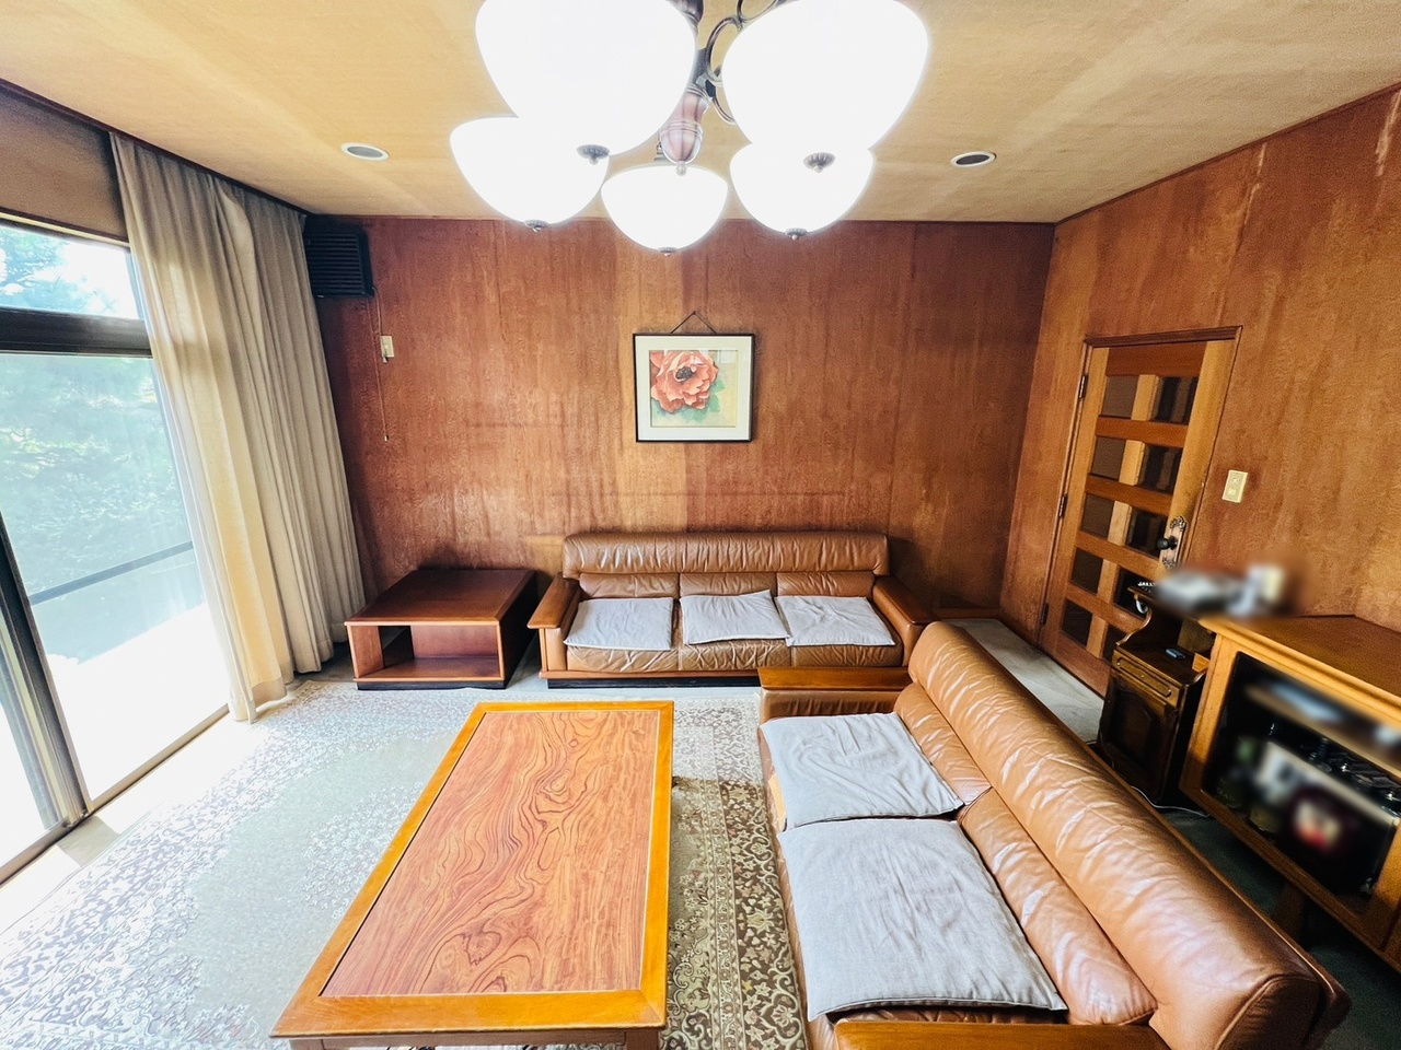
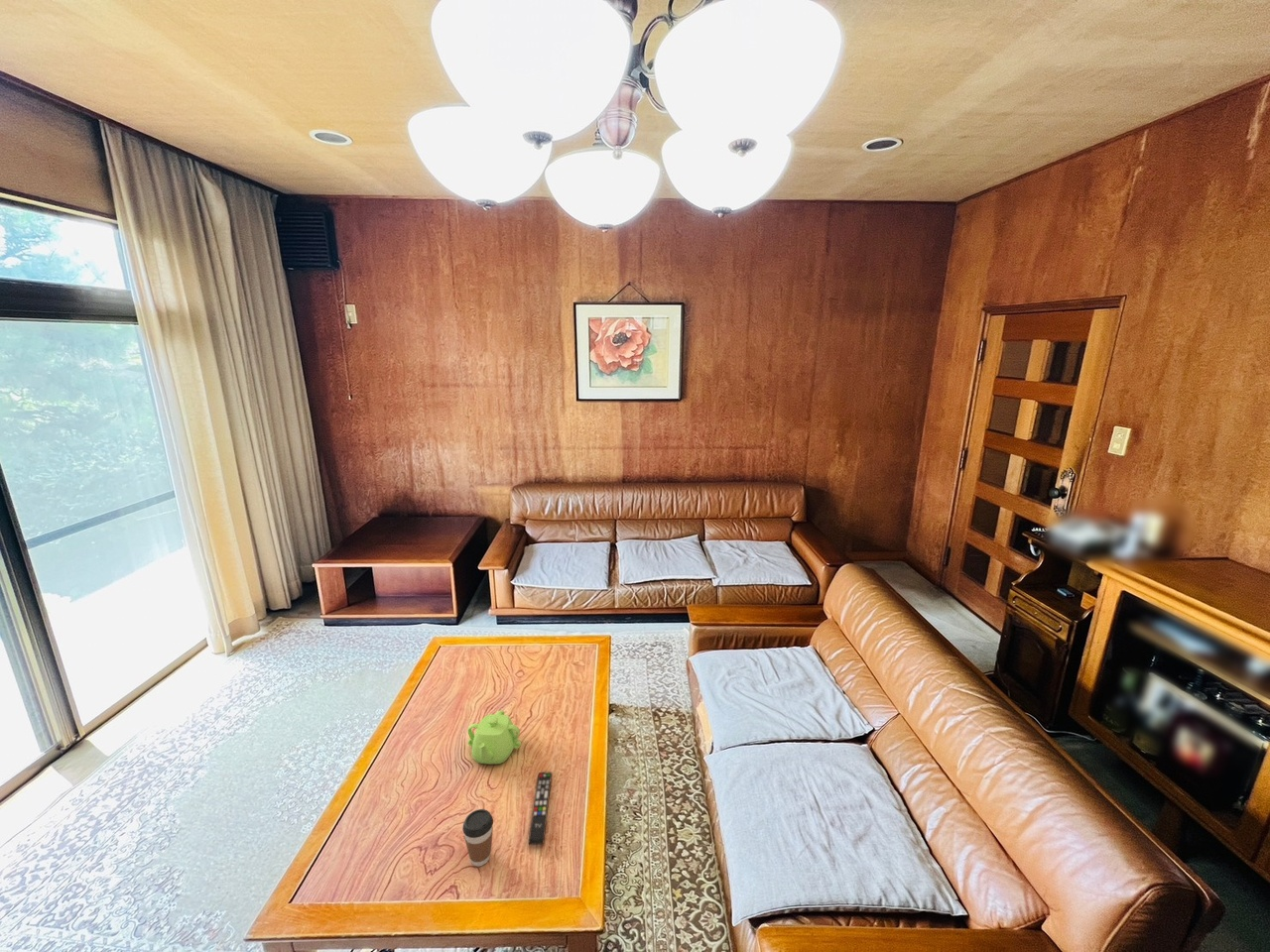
+ teapot [467,710,522,766]
+ coffee cup [461,808,494,868]
+ remote control [528,771,553,846]
